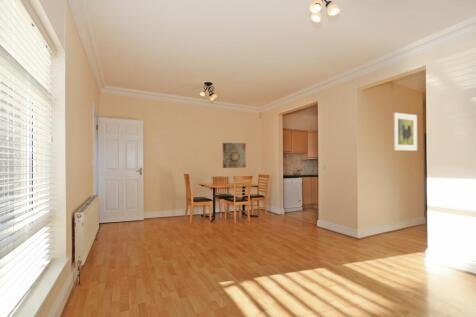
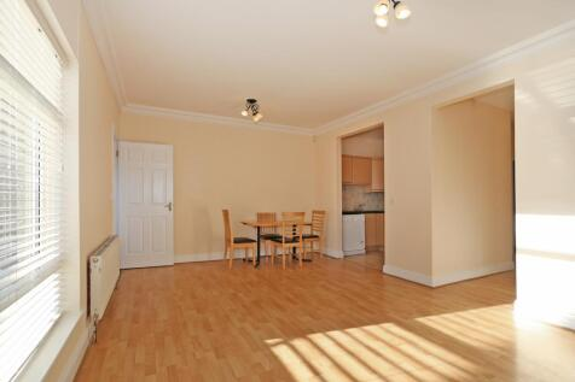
- wall art [222,142,246,169]
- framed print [393,112,418,152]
